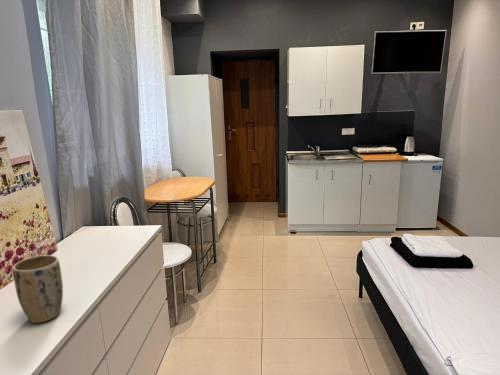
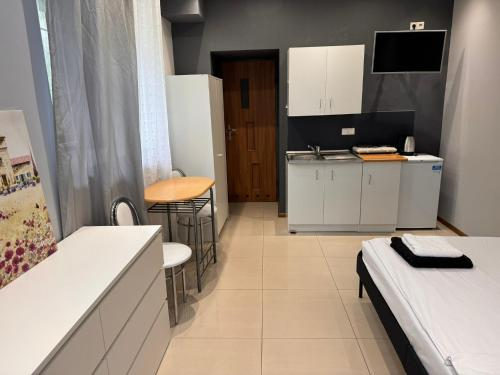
- plant pot [12,254,64,324]
